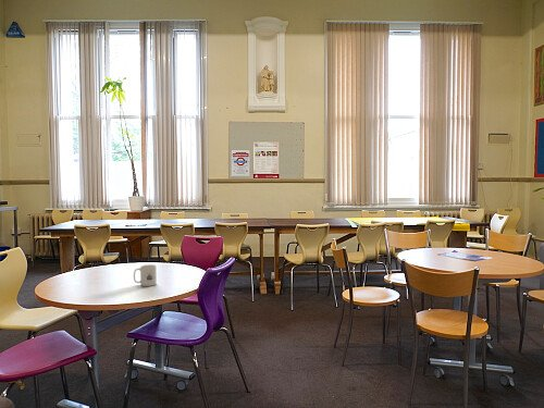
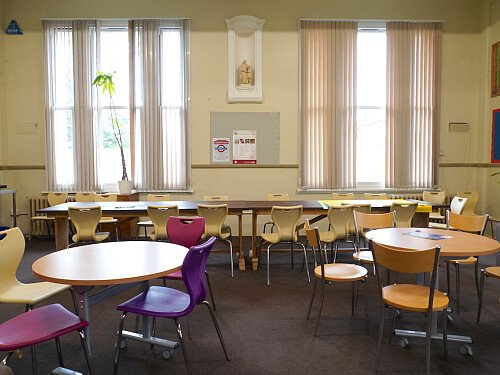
- mug [133,263,158,287]
